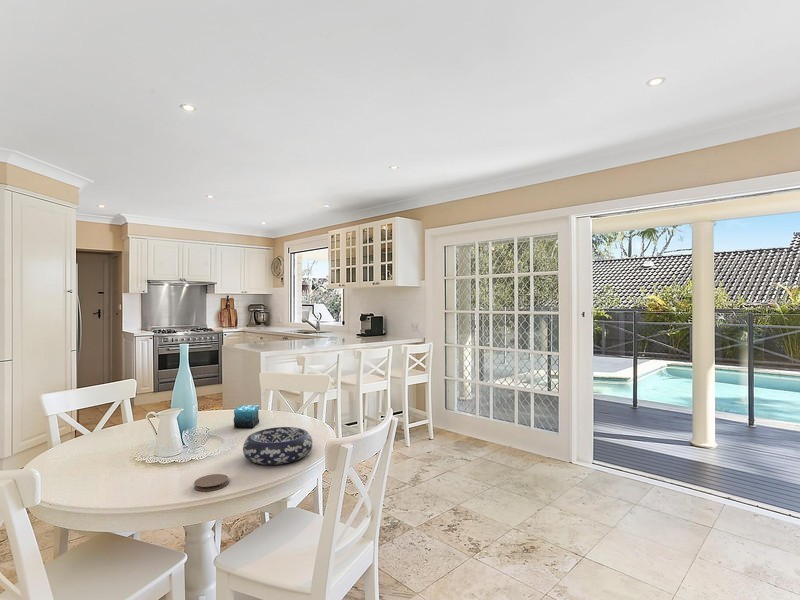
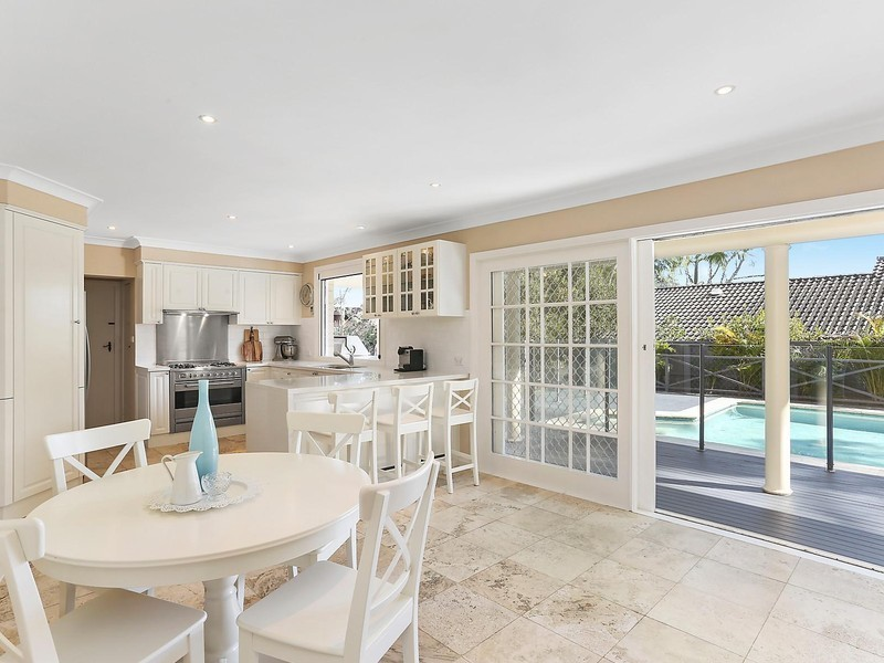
- candle [233,401,260,429]
- decorative bowl [242,426,313,466]
- coaster [193,473,229,492]
